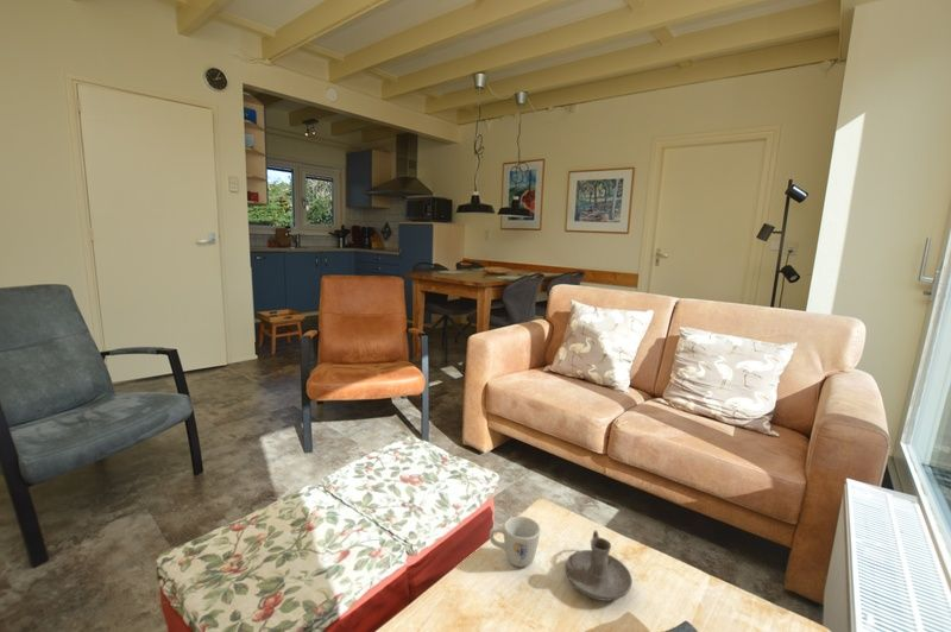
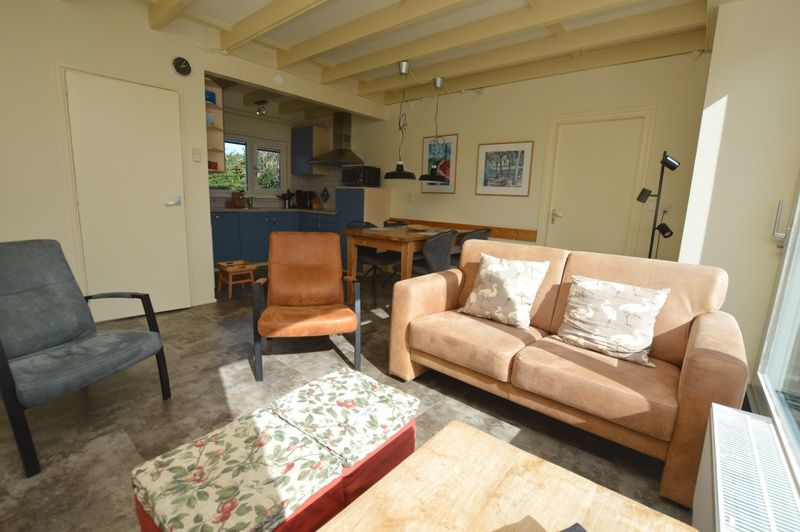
- candle holder [563,530,634,602]
- mug [489,516,542,568]
